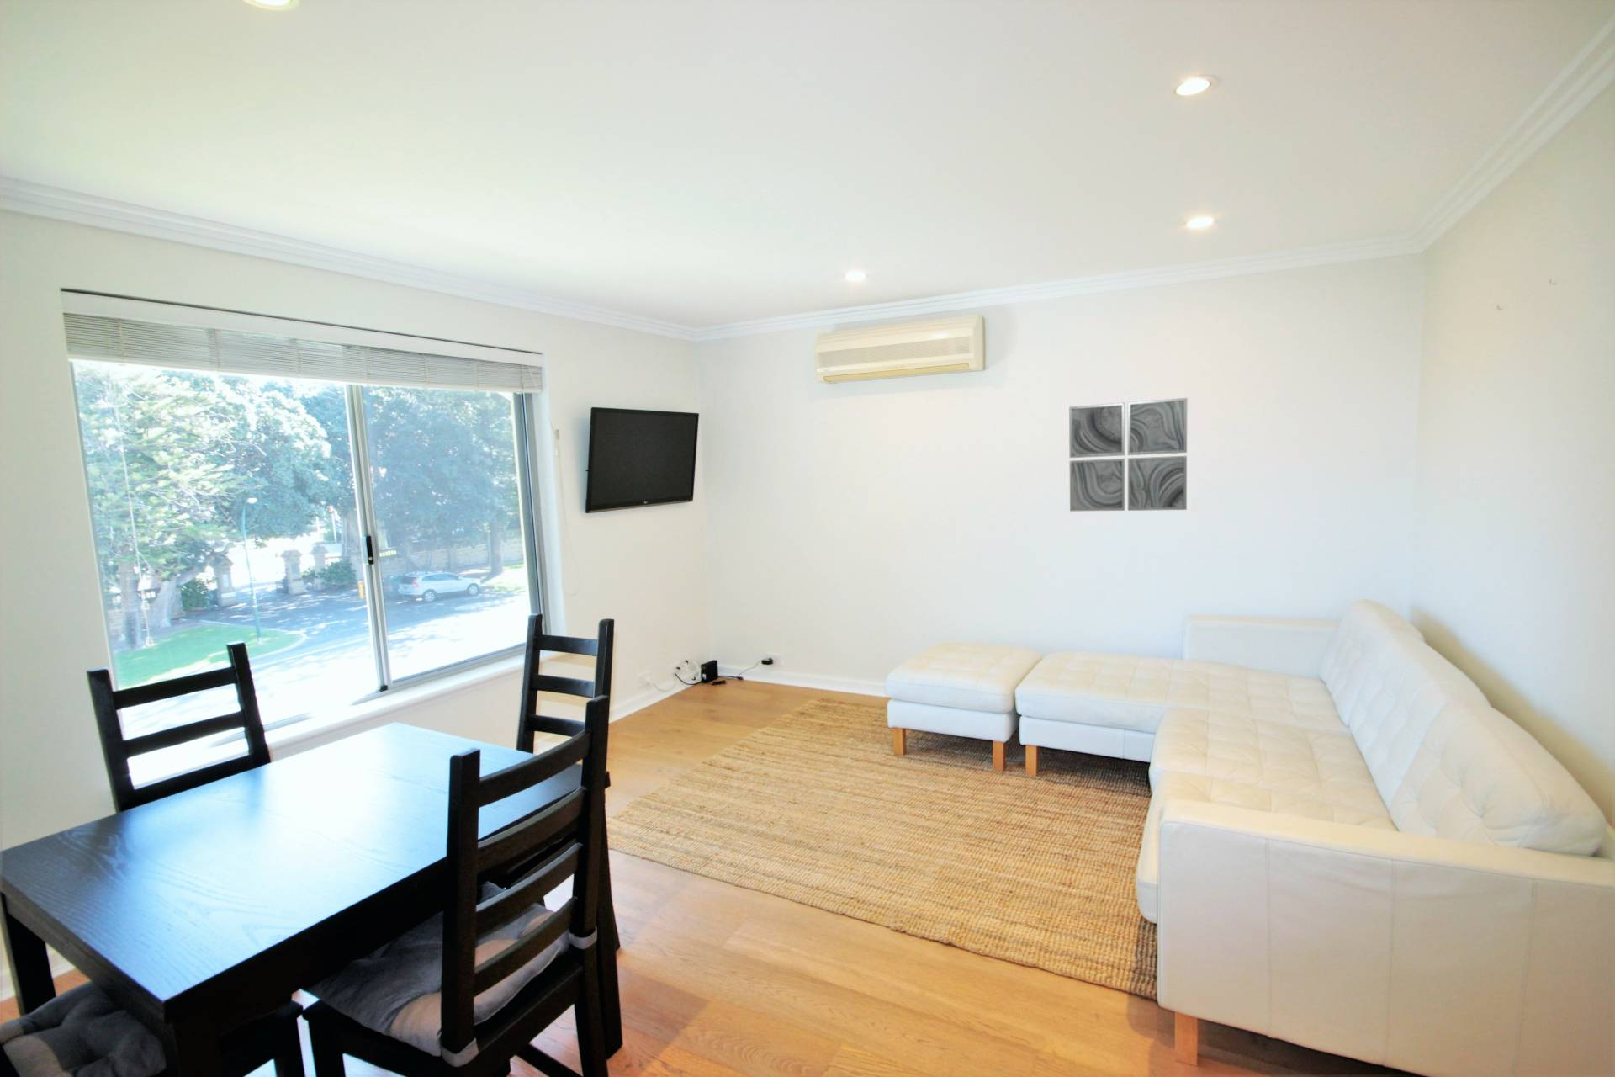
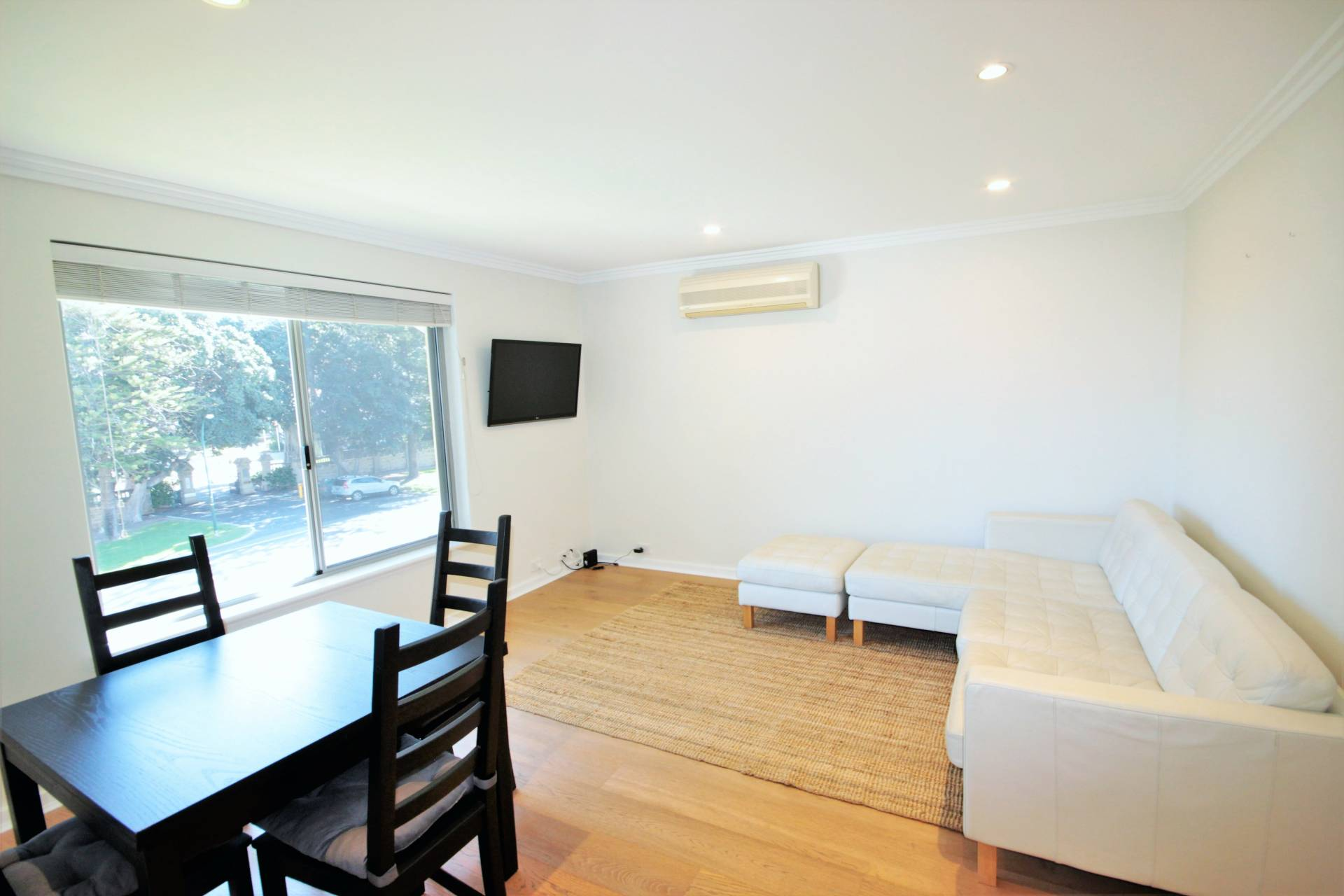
- wall art [1068,397,1187,512]
